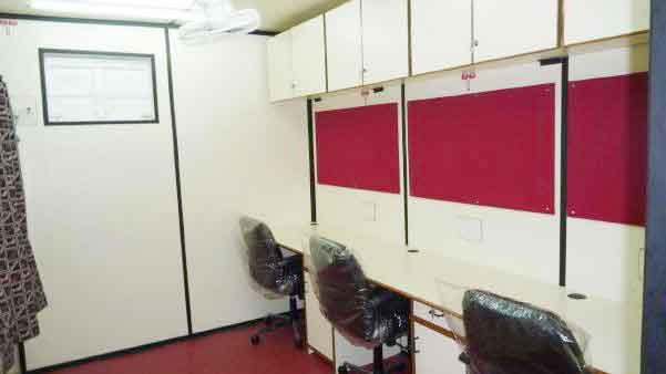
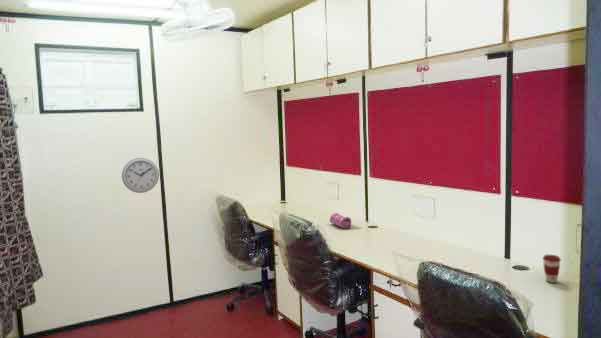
+ wall clock [121,157,160,194]
+ coffee cup [542,254,562,284]
+ pencil case [329,212,352,230]
